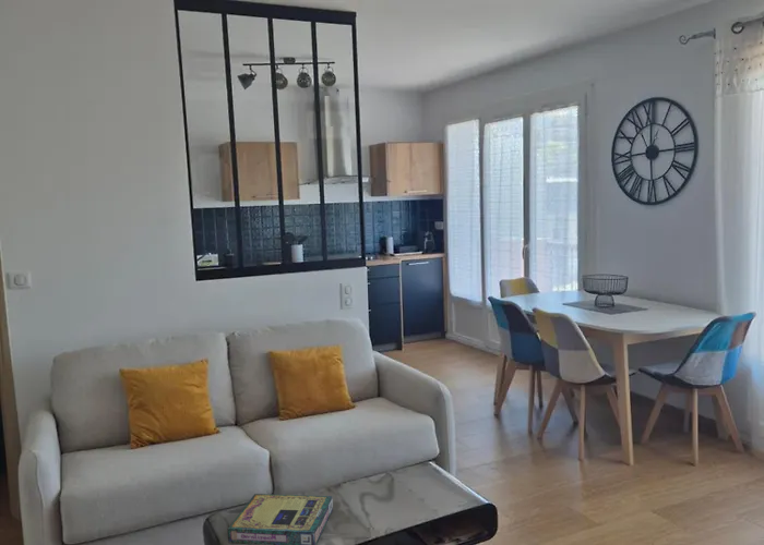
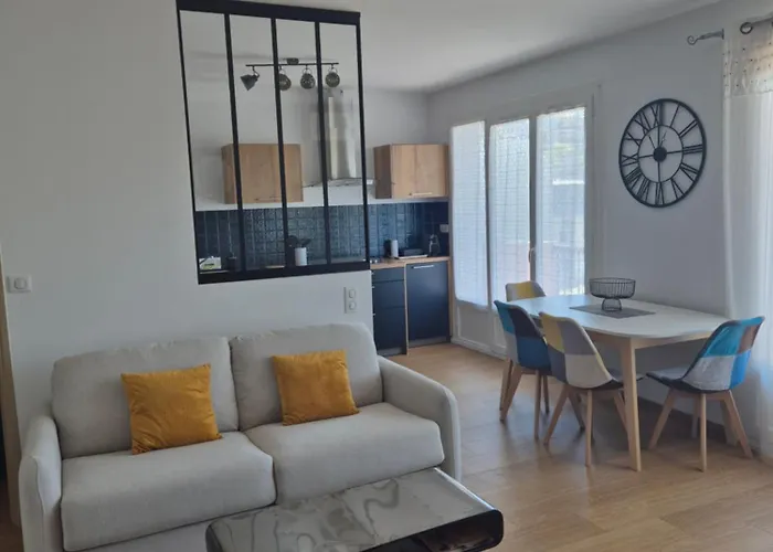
- video game box [227,493,334,545]
